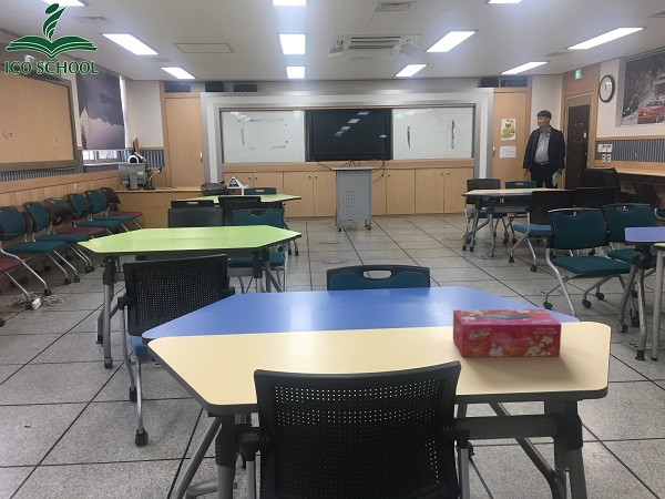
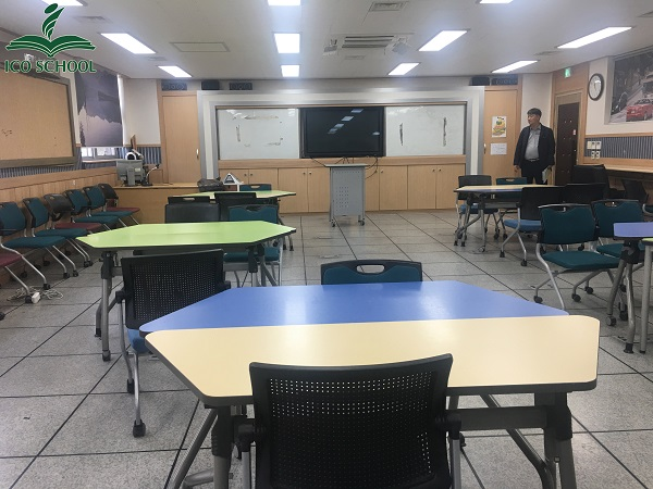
- tissue box [452,308,562,358]
